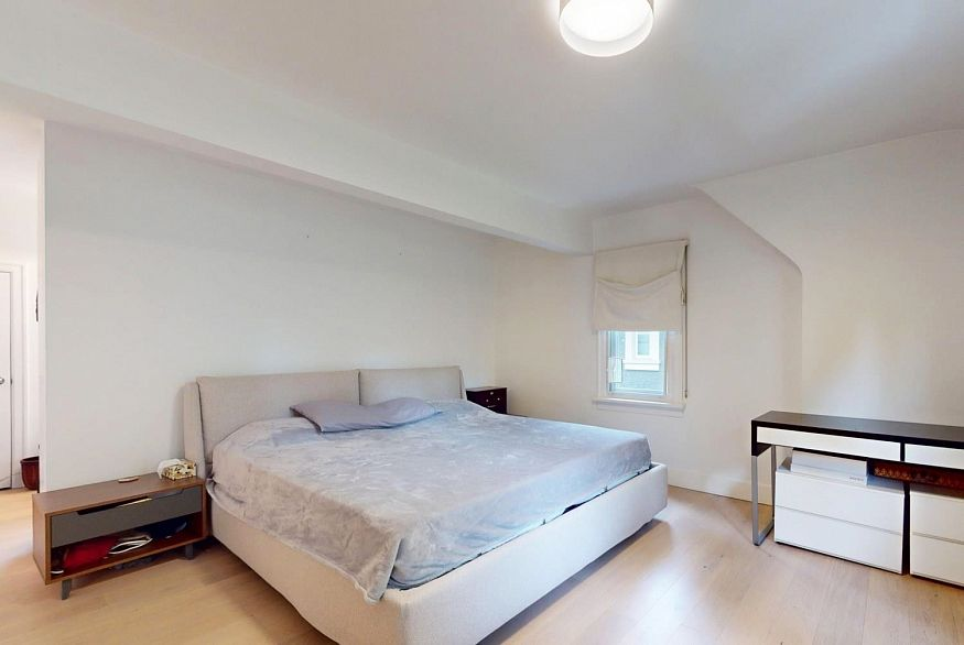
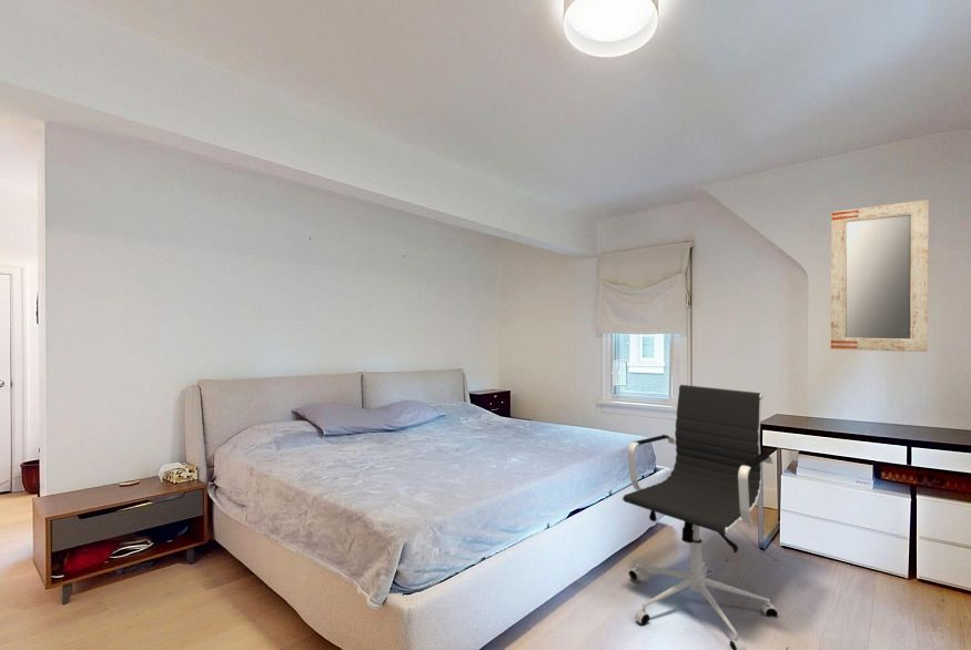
+ office chair [621,384,780,650]
+ home mirror [830,199,930,353]
